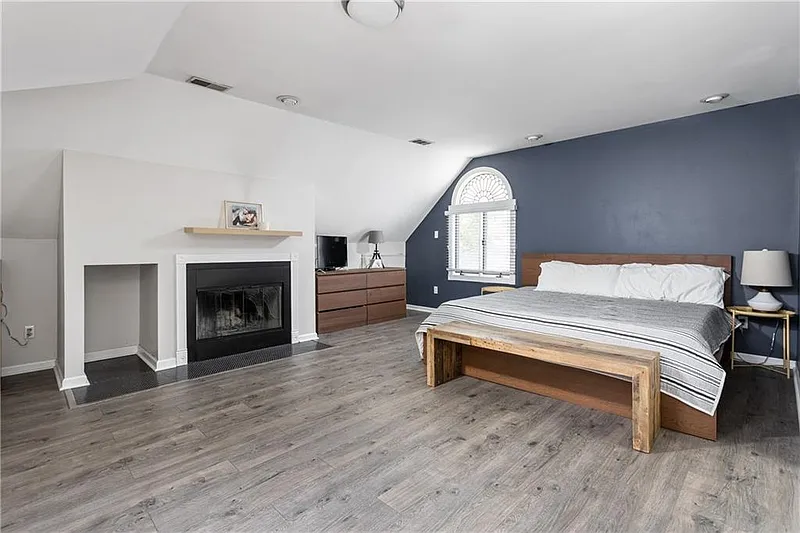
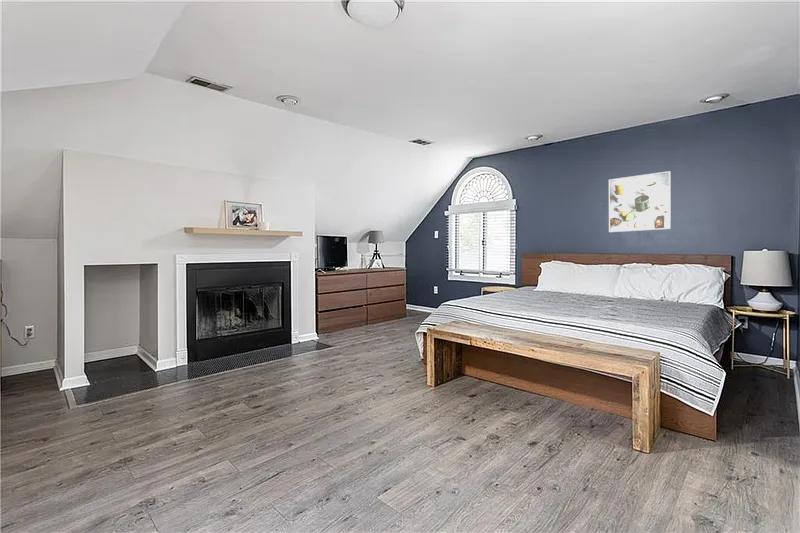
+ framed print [608,170,672,233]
